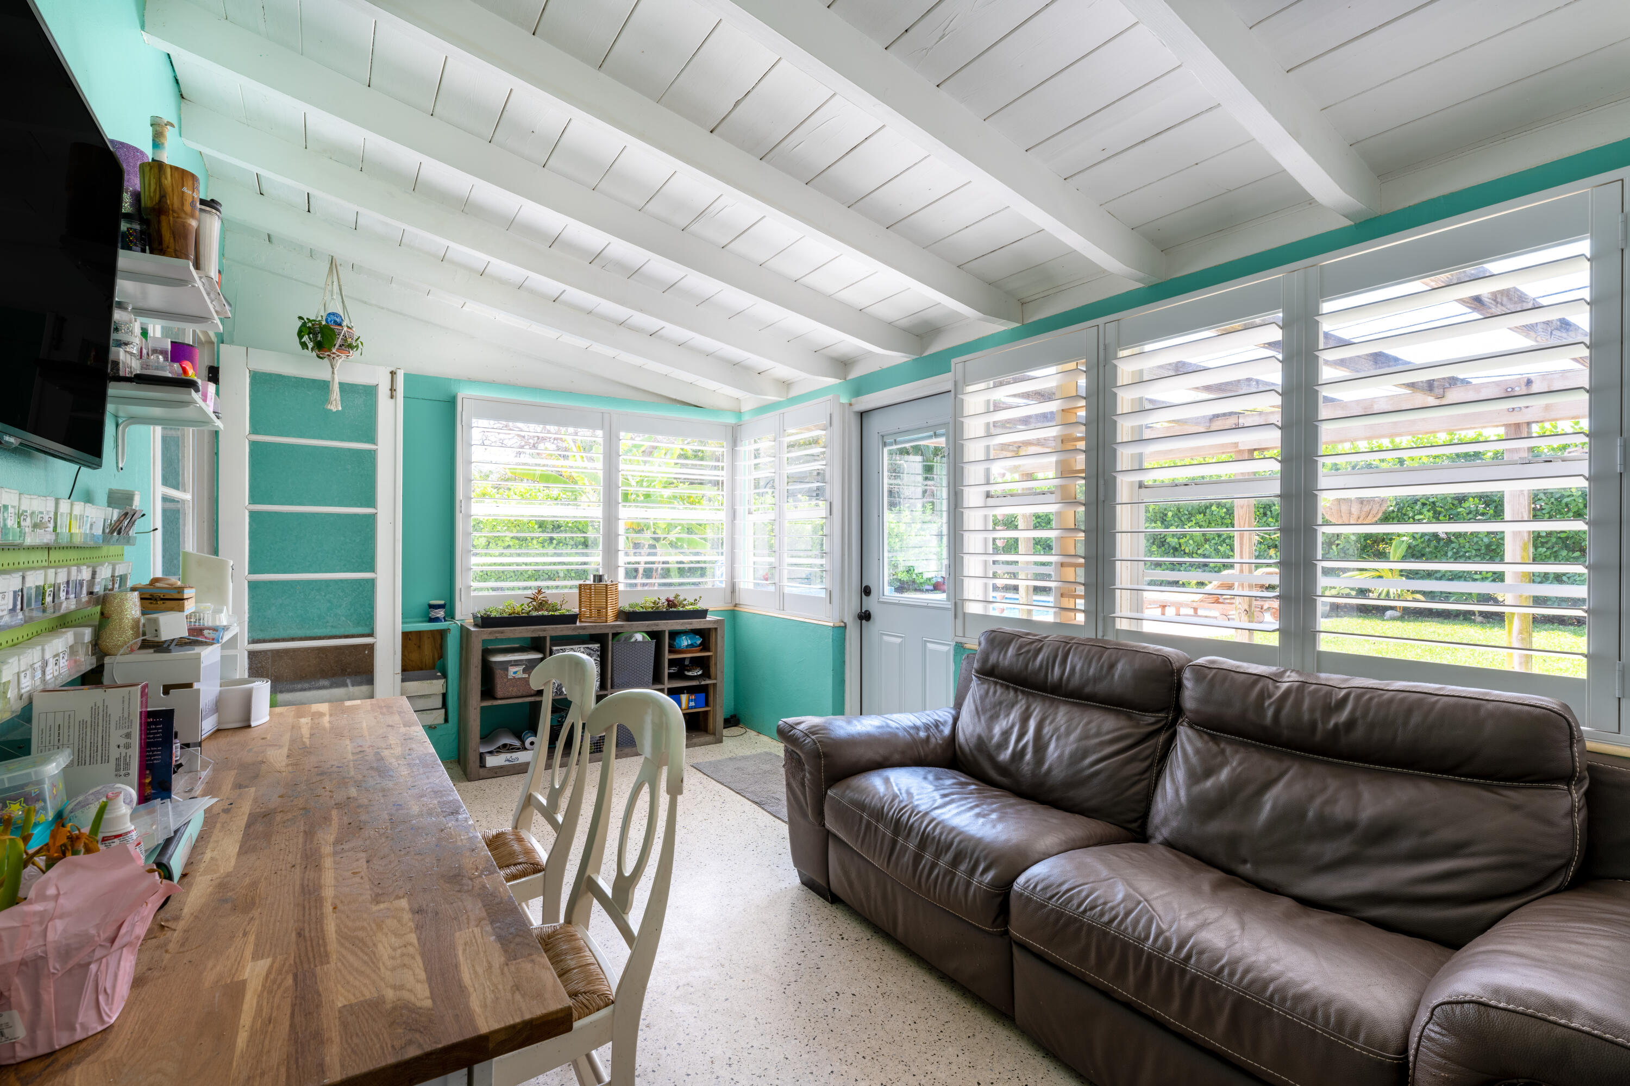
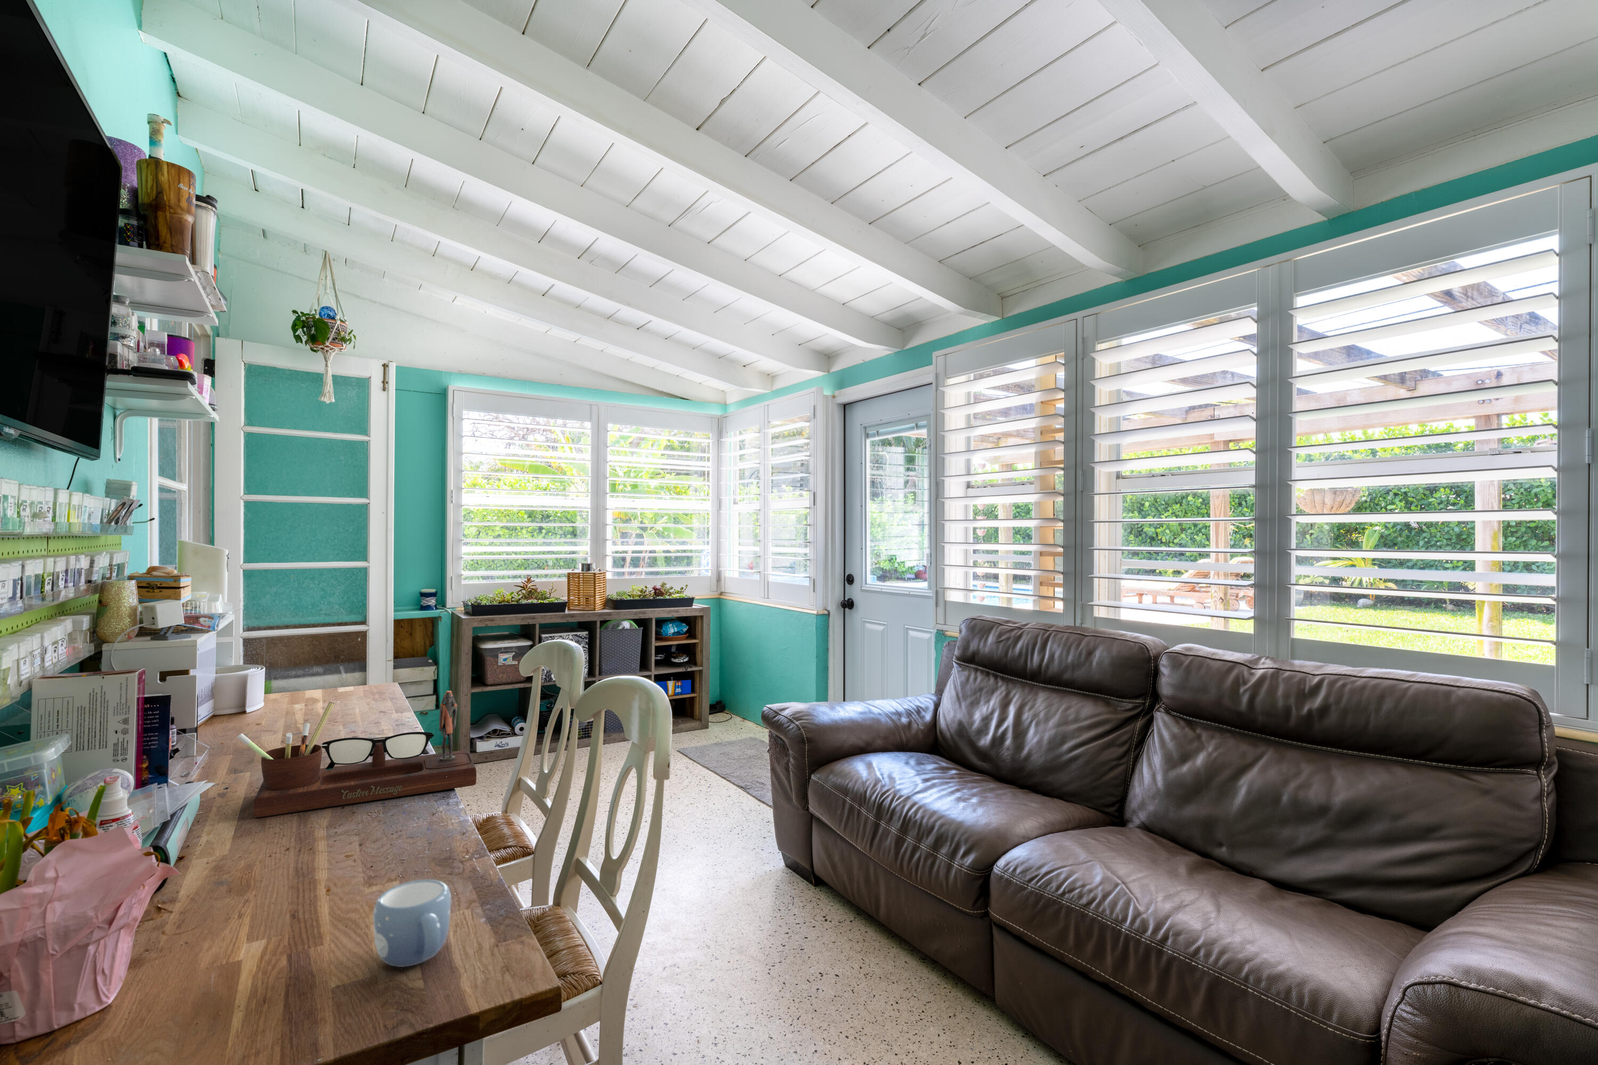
+ mug [372,878,452,968]
+ desk organizer [237,691,477,818]
